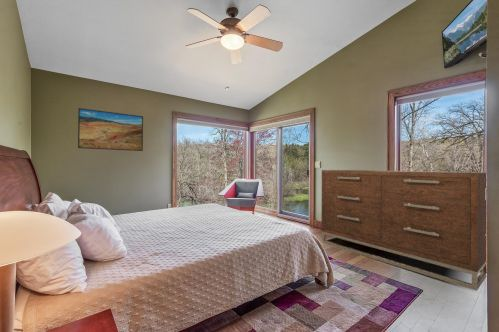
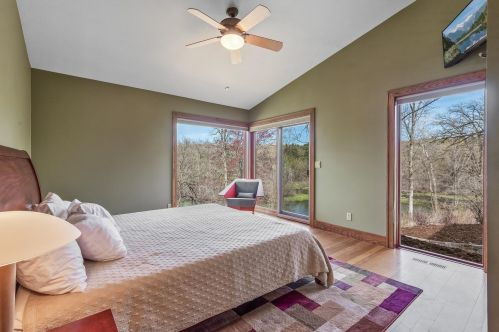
- dresser [320,169,487,292]
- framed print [77,107,144,152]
